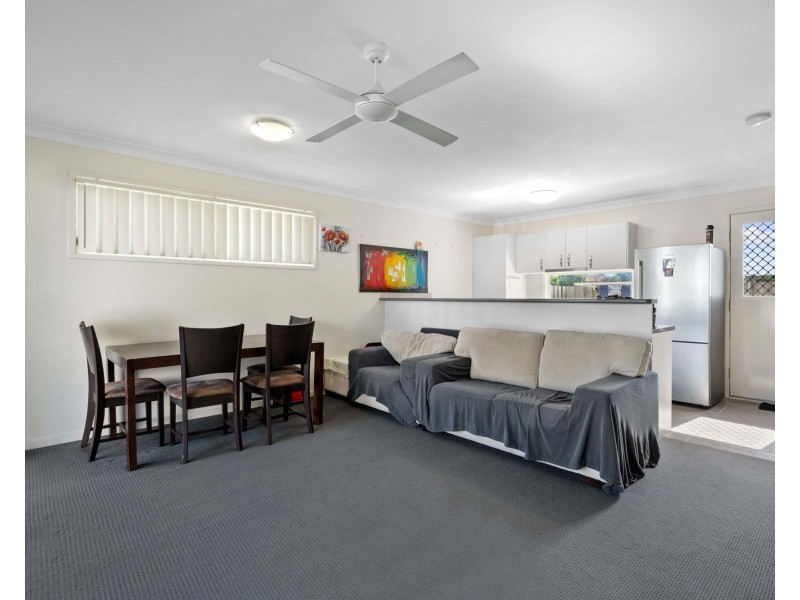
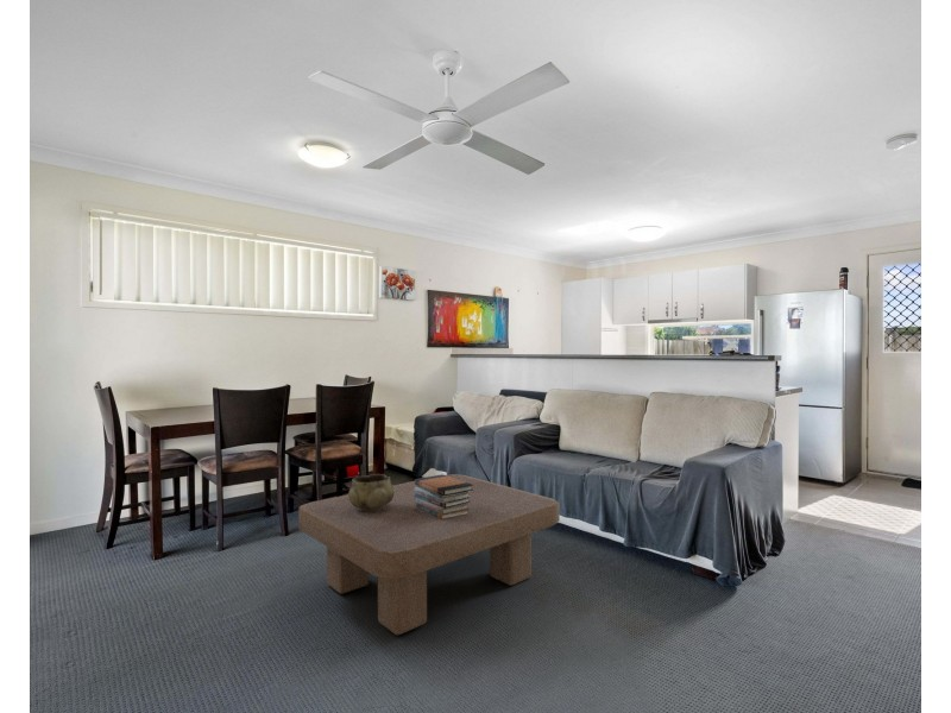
+ decorative bowl [347,473,395,511]
+ book stack [414,474,473,519]
+ coffee table [297,473,561,636]
